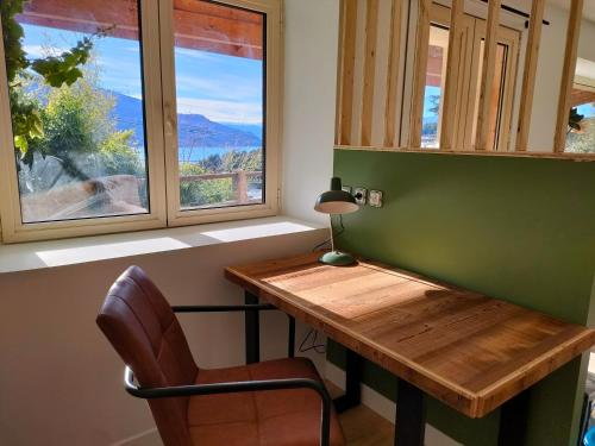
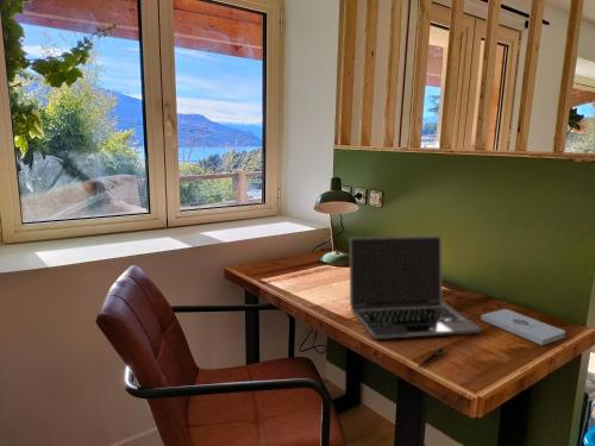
+ laptop [349,234,482,340]
+ pen [416,347,445,369]
+ notepad [480,308,566,346]
